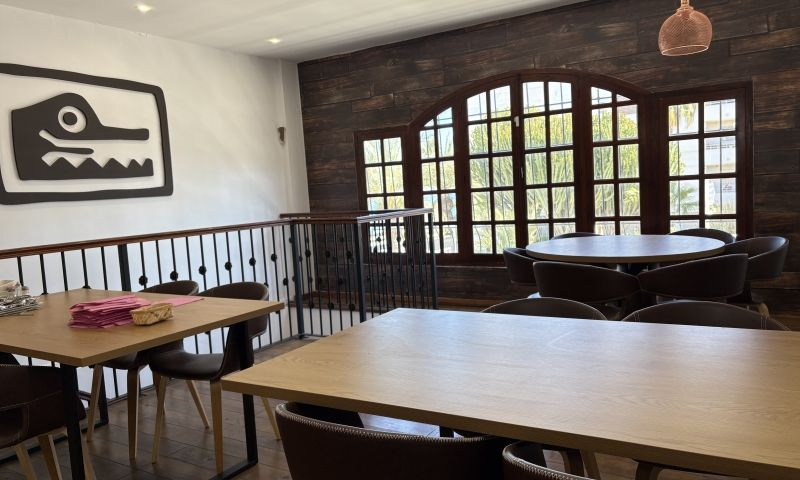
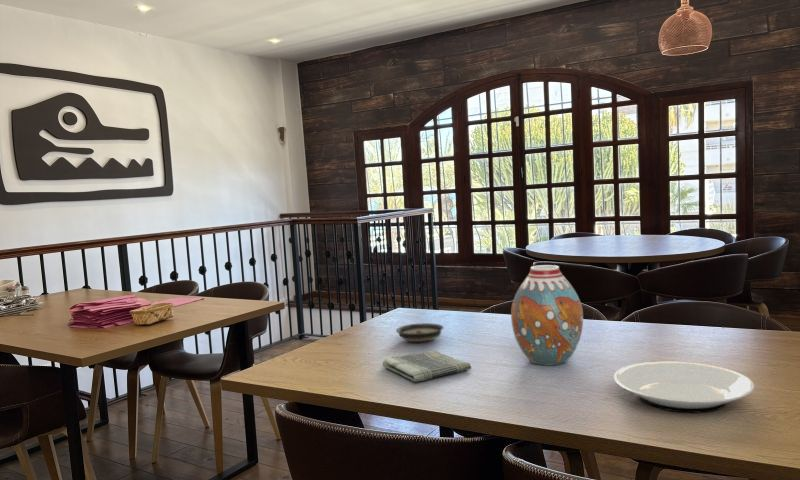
+ plate [613,361,755,414]
+ vase [510,264,584,366]
+ dish towel [382,349,472,383]
+ saucer [395,322,445,343]
